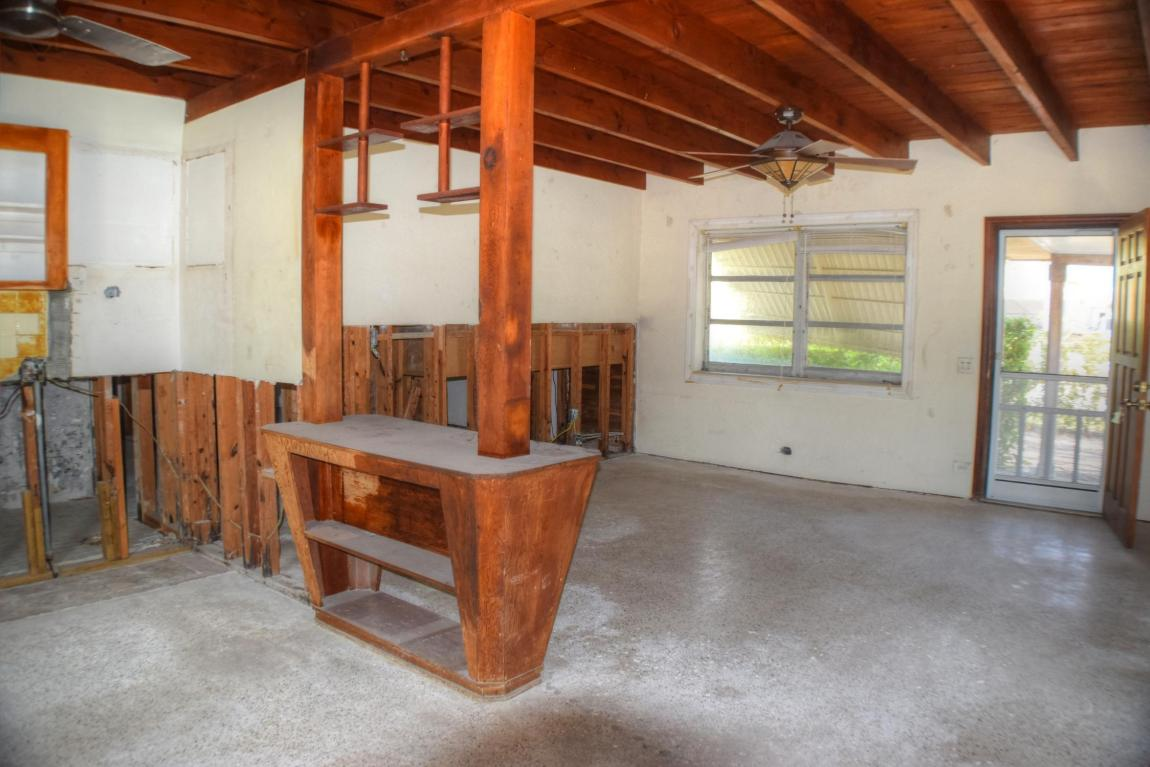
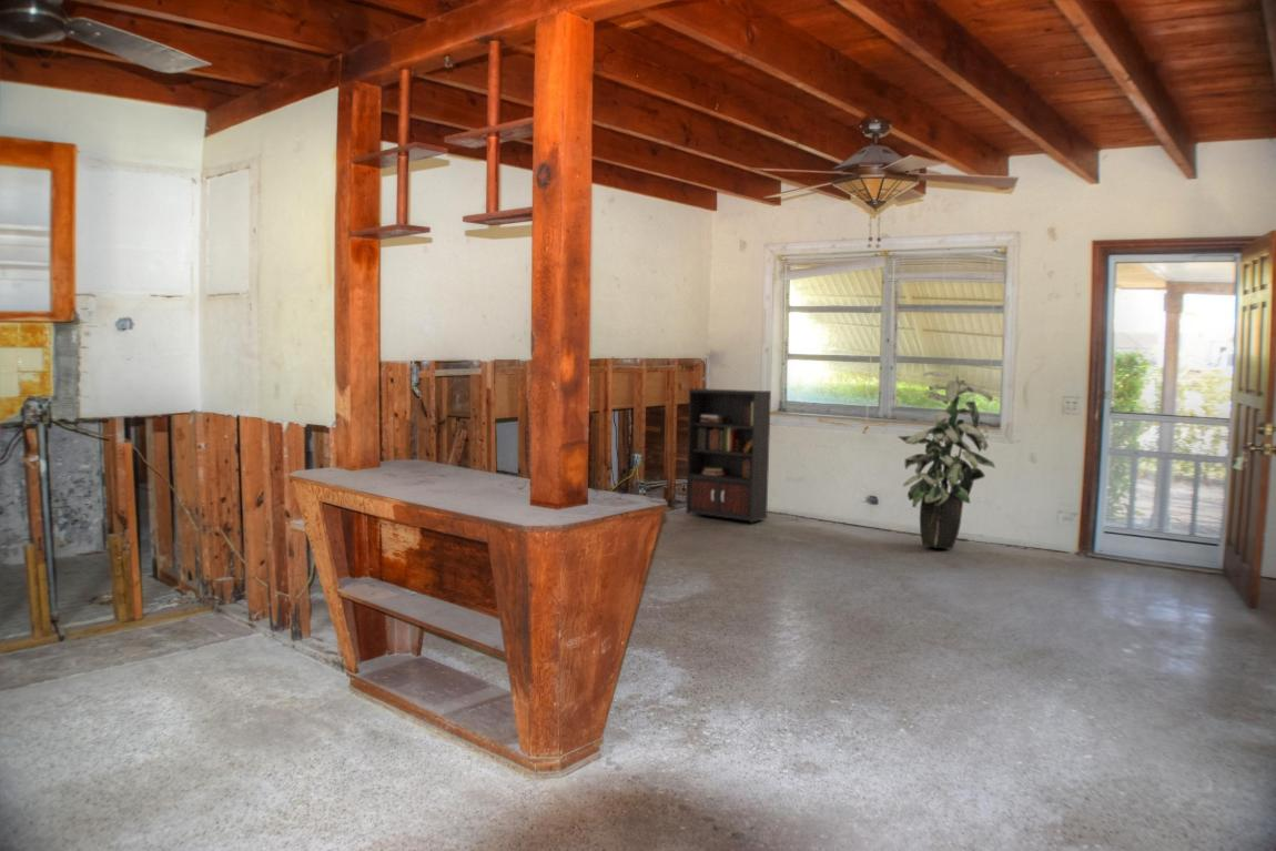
+ bookcase [685,387,799,524]
+ indoor plant [897,371,996,550]
